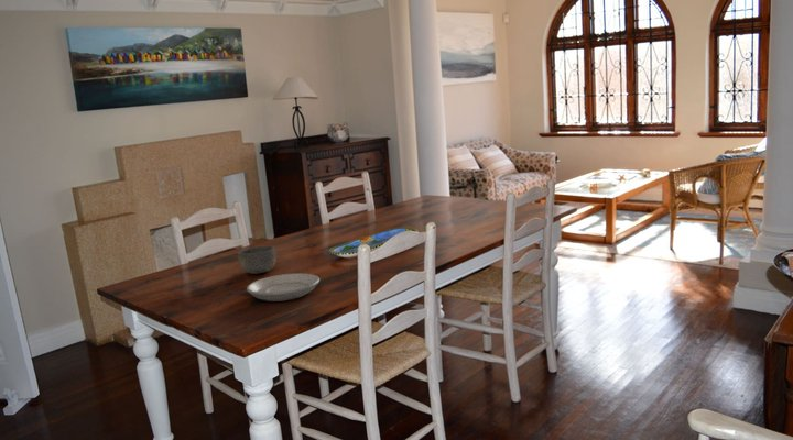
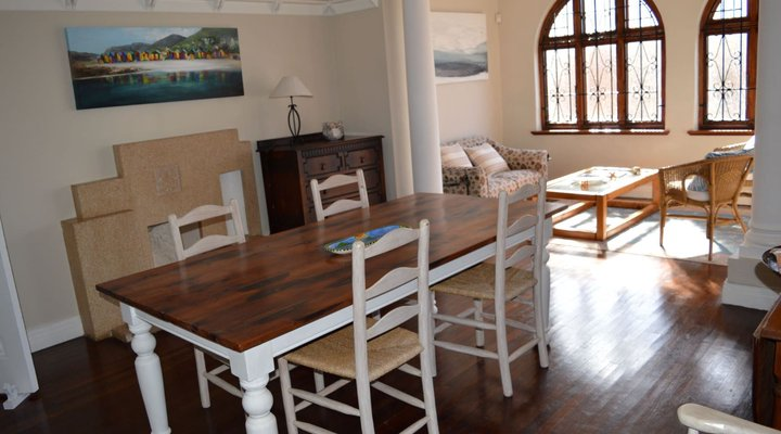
- plate [246,272,321,302]
- bowl [237,244,278,275]
